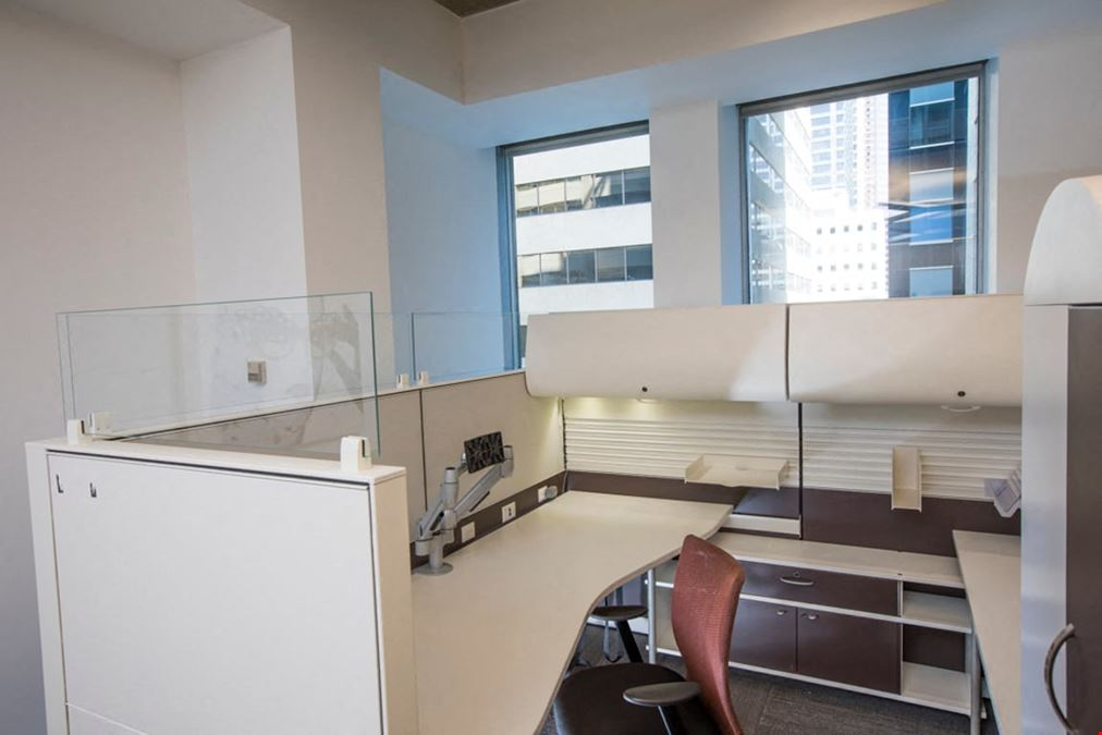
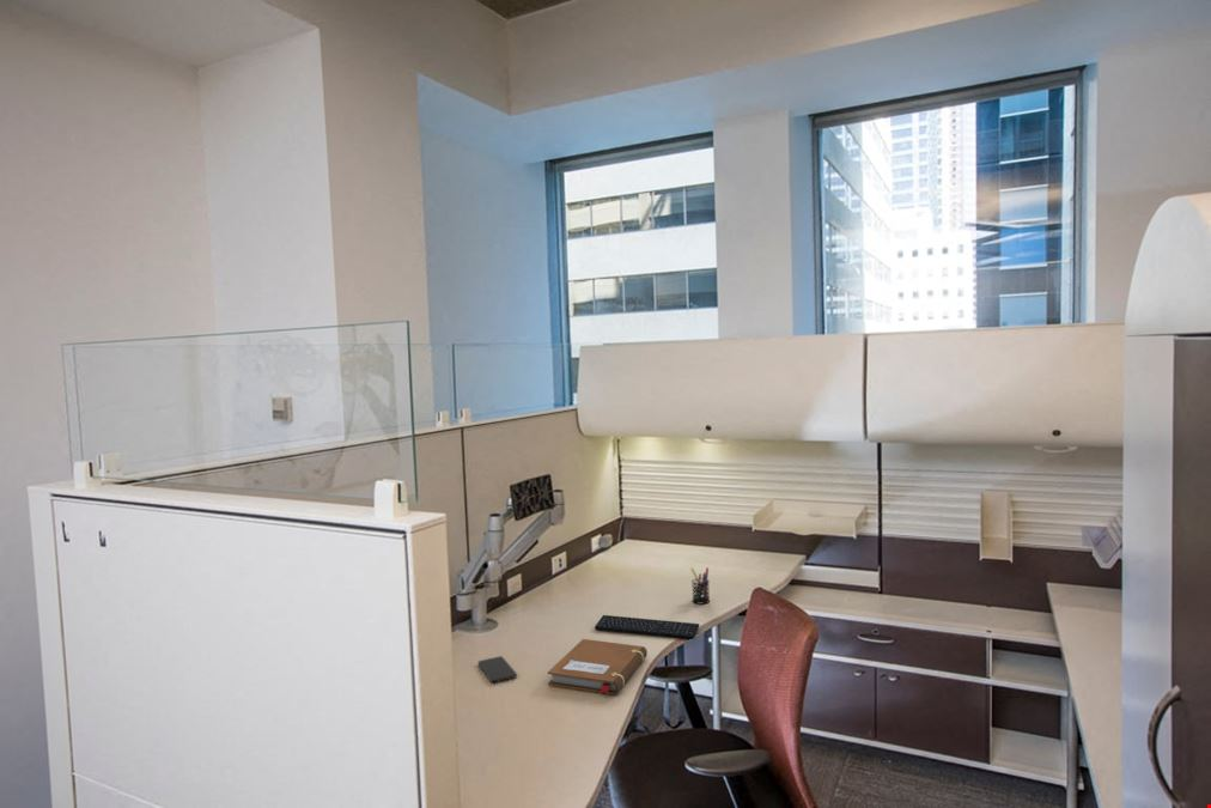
+ notebook [547,638,649,695]
+ pen holder [689,566,711,605]
+ keyboard [594,614,700,640]
+ smartphone [477,655,518,684]
